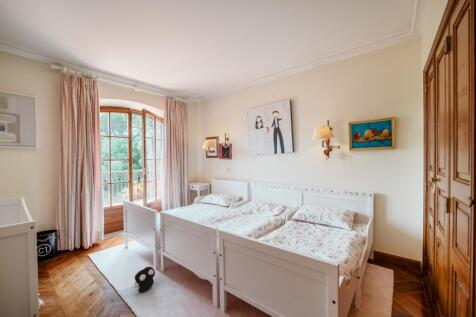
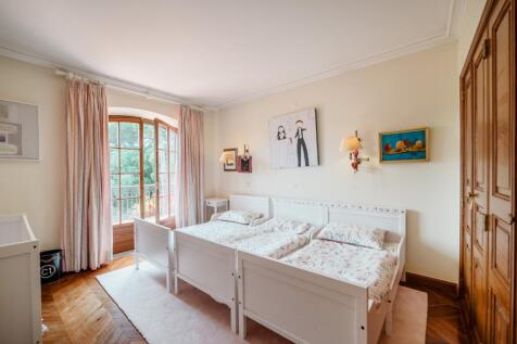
- plush toy [131,266,156,294]
